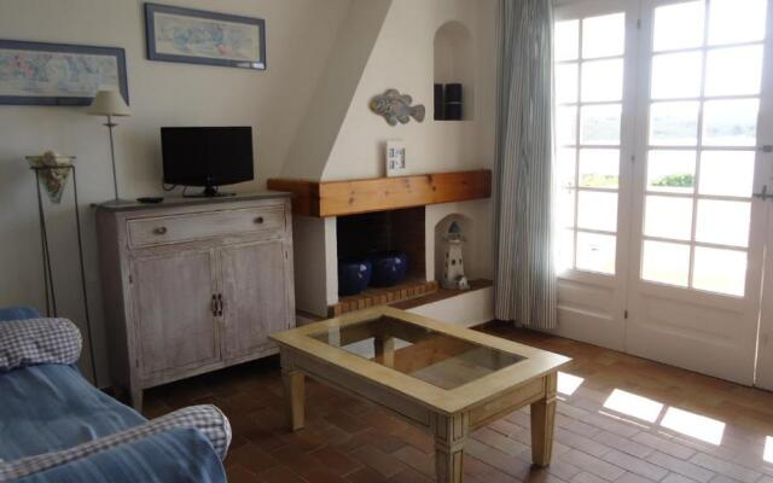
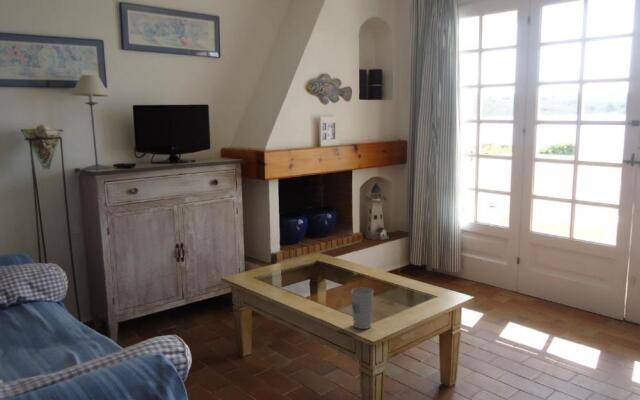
+ cup [350,287,374,330]
